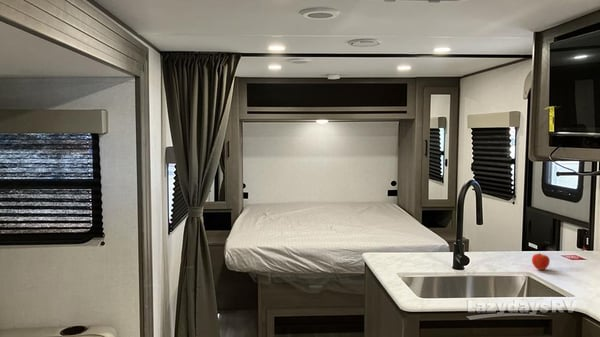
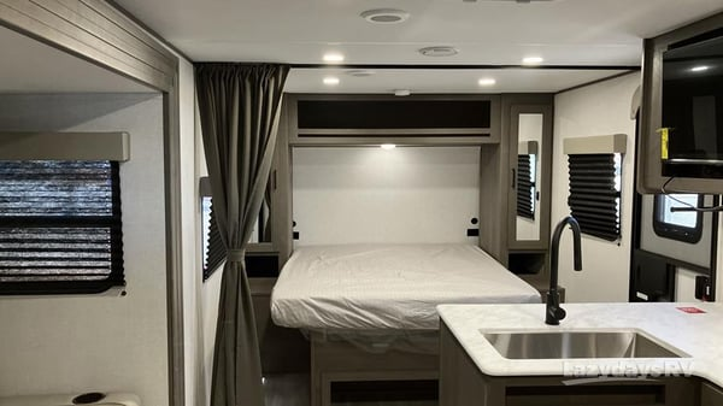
- fruit [531,252,551,271]
